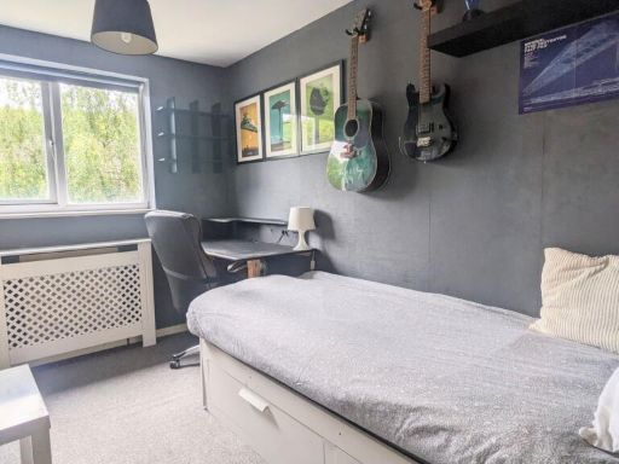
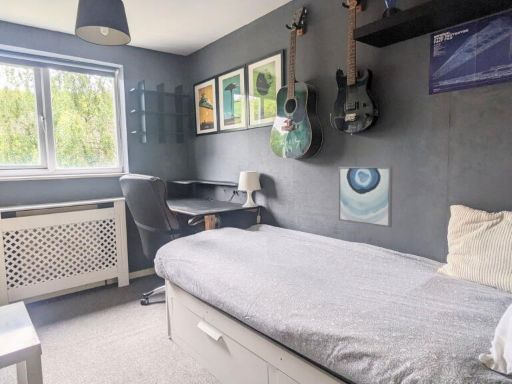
+ wall art [338,166,394,229]
